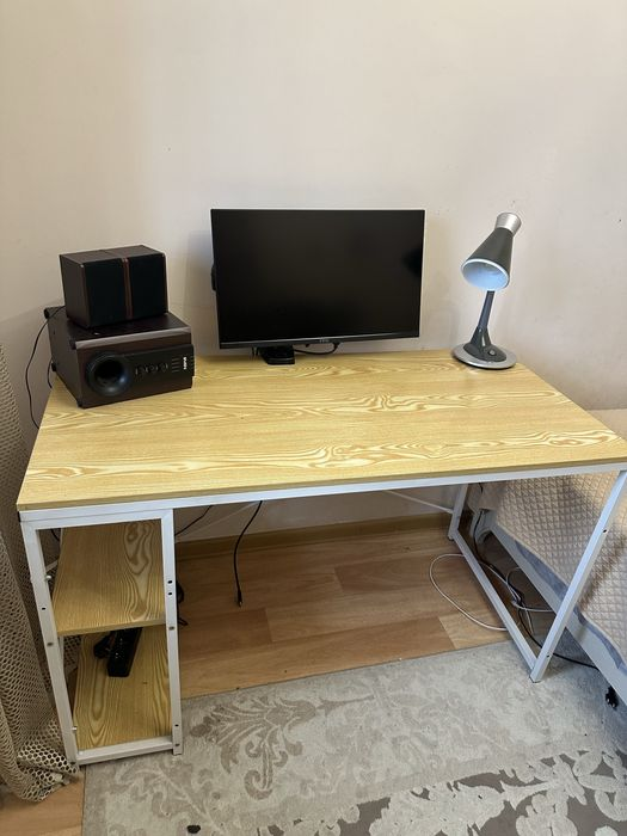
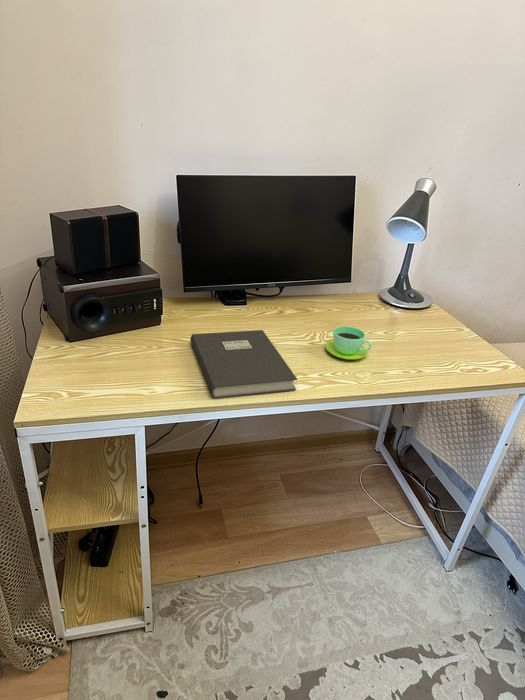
+ cup [325,325,373,361]
+ book [189,329,298,399]
